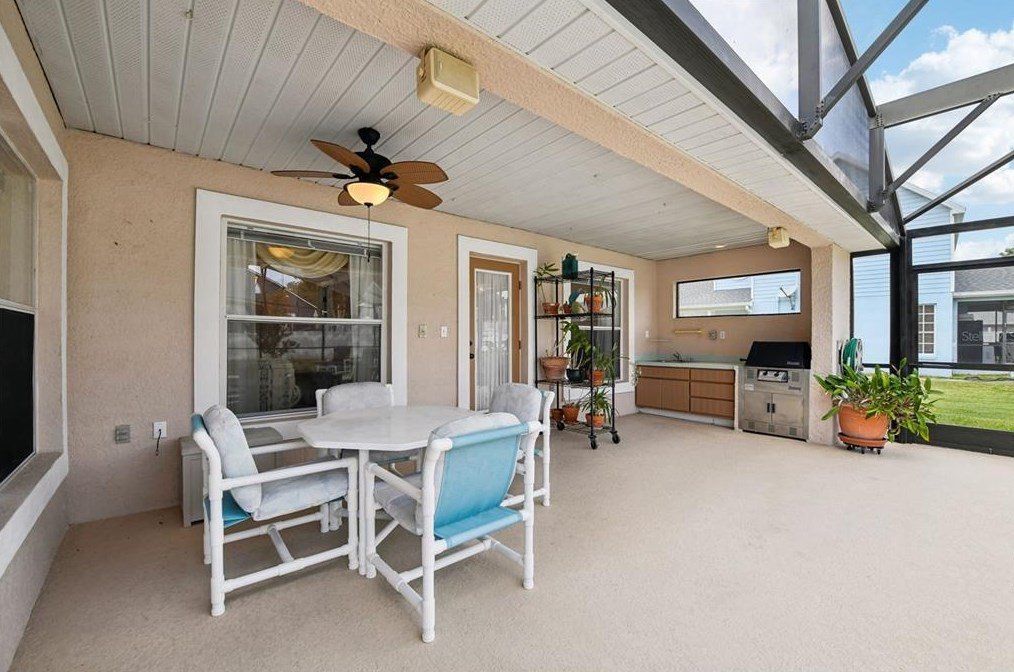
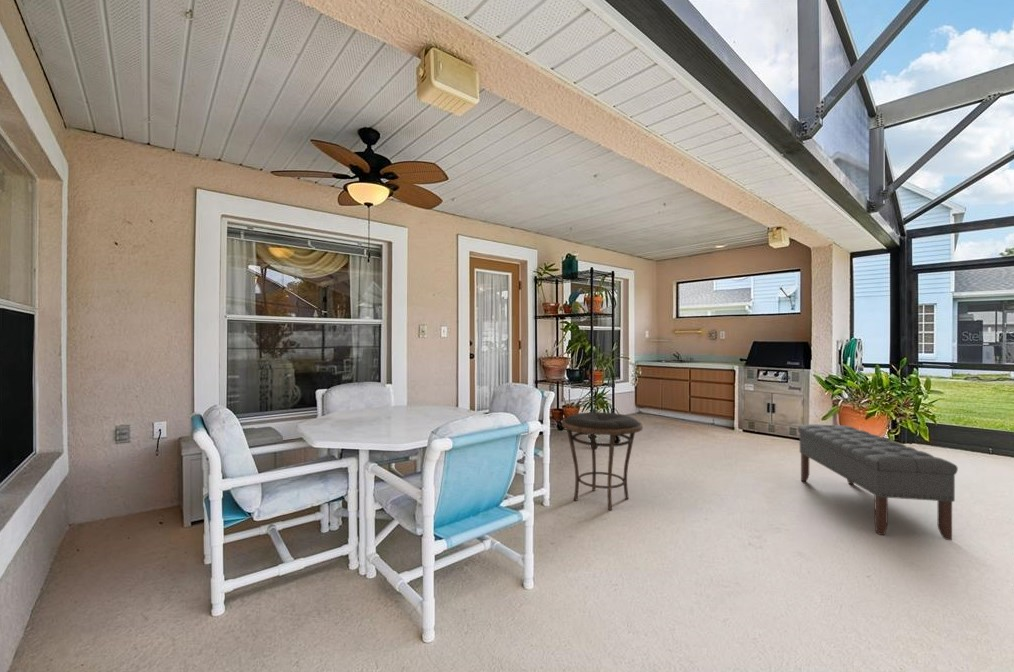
+ bench [797,423,959,541]
+ side table [561,411,644,511]
